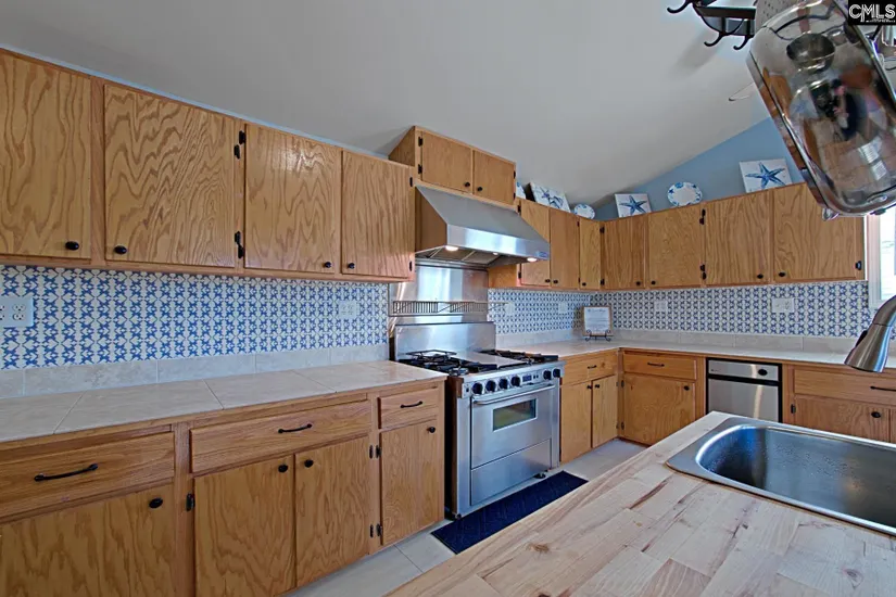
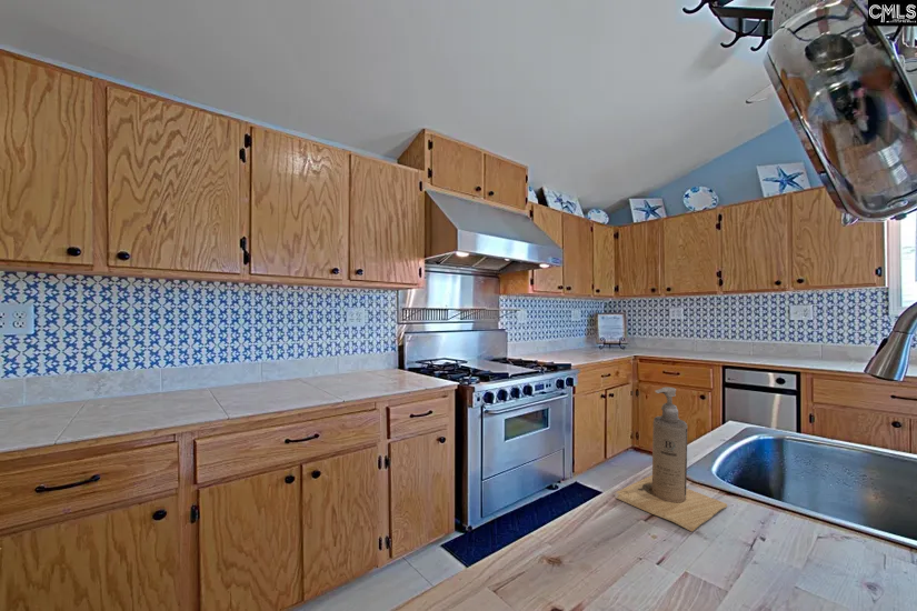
+ soap dispenser [614,385,728,532]
